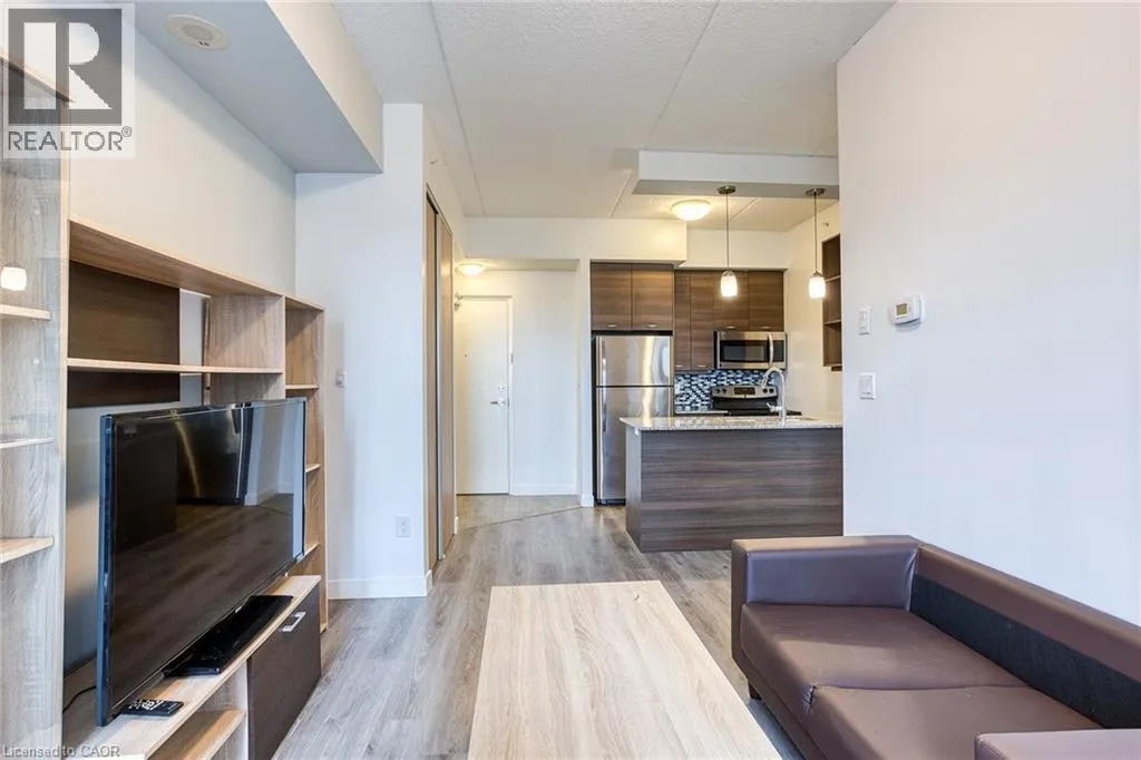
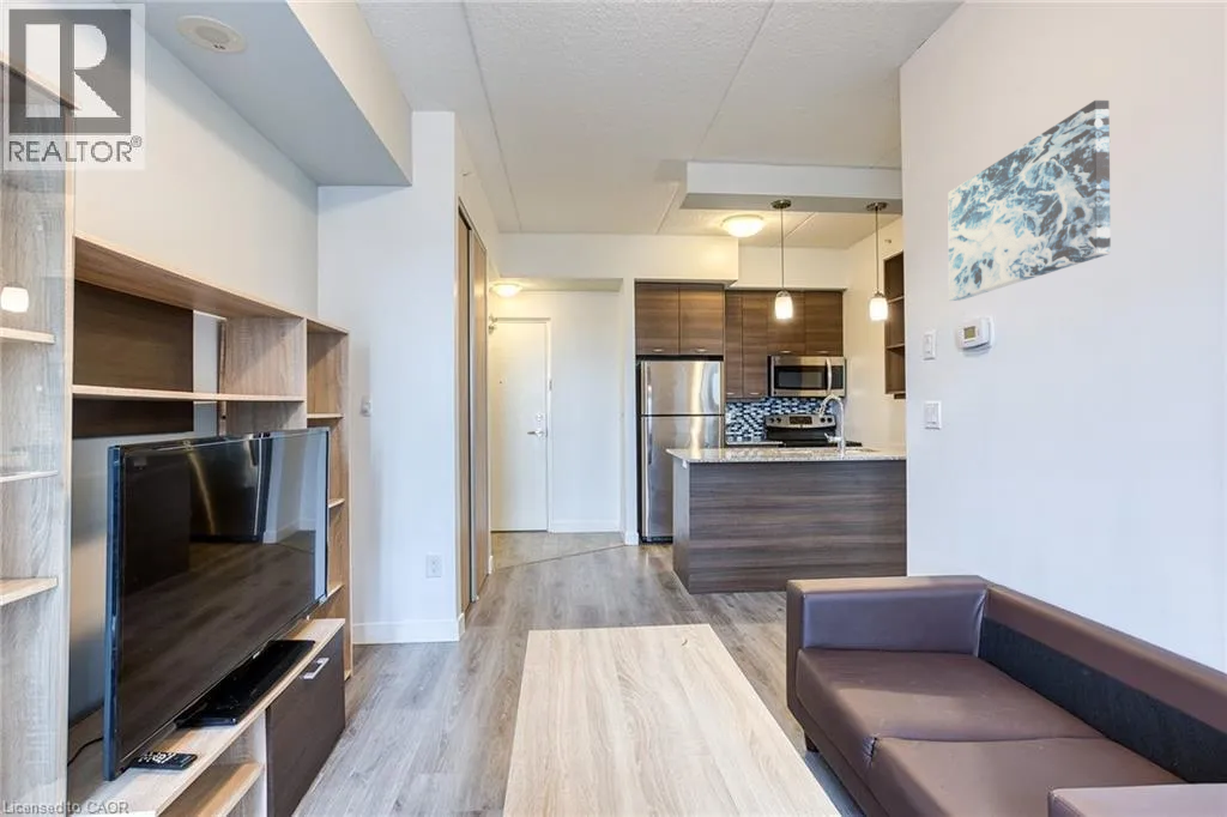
+ wall art [947,99,1112,302]
